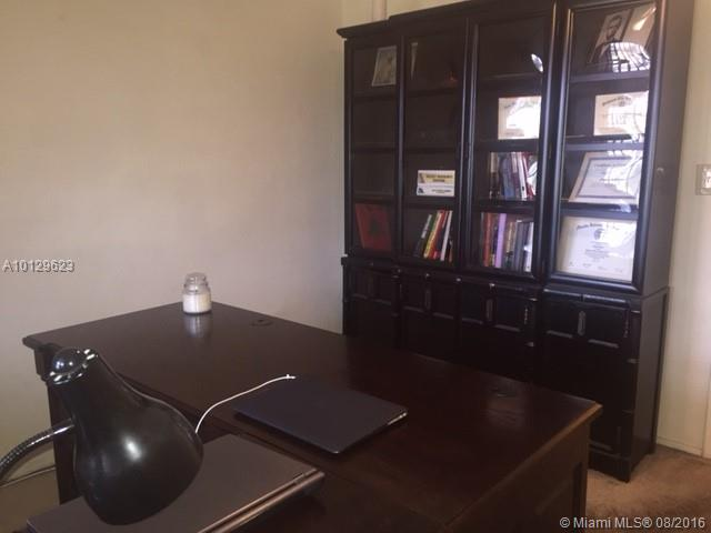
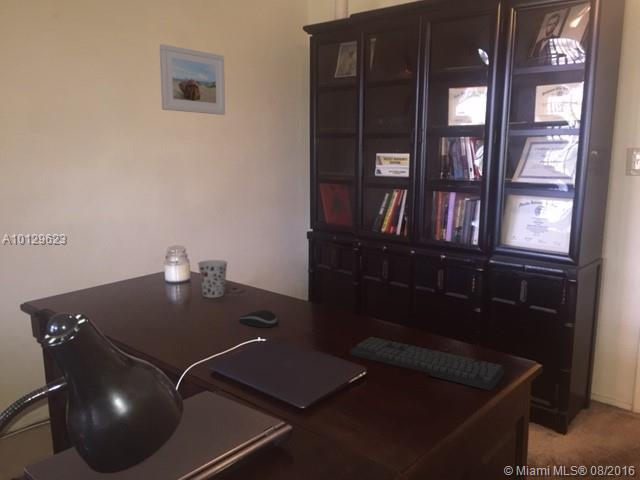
+ computer mouse [239,309,278,329]
+ cup [197,259,229,299]
+ keyboard [349,336,506,391]
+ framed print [159,43,226,116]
